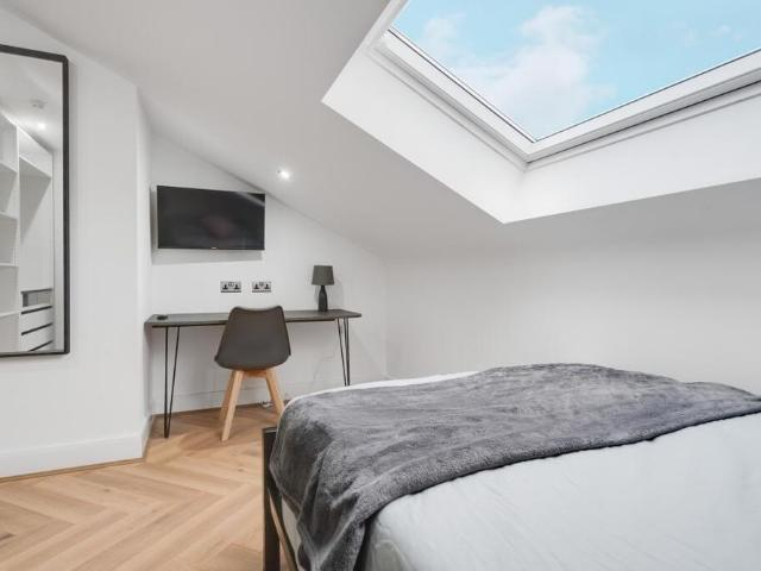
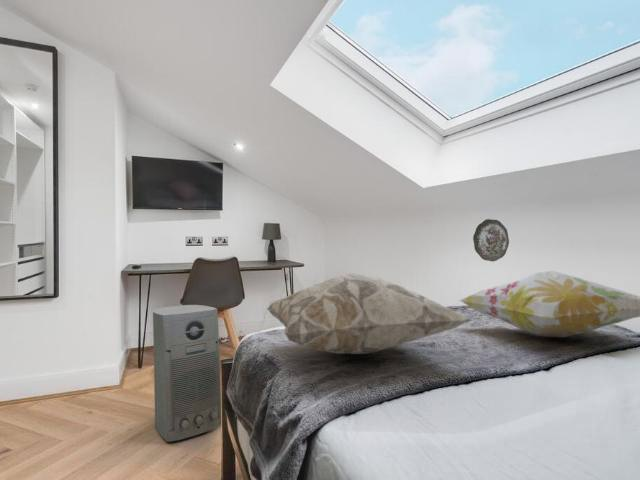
+ decorative pillow [266,272,472,355]
+ decorative pillow [458,270,640,338]
+ decorative plate [472,218,510,263]
+ air purifier [152,304,222,443]
